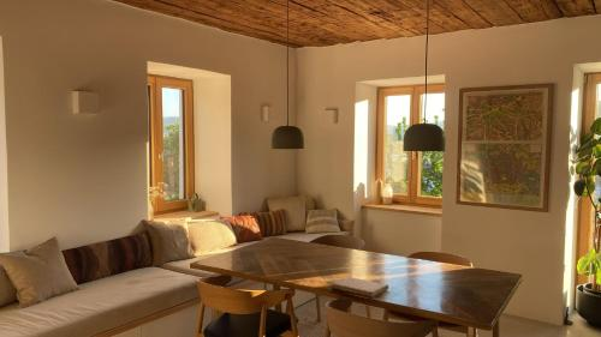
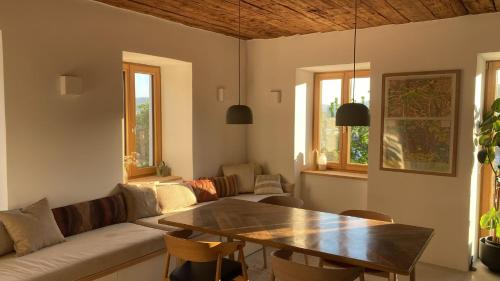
- notebook [331,276,389,299]
